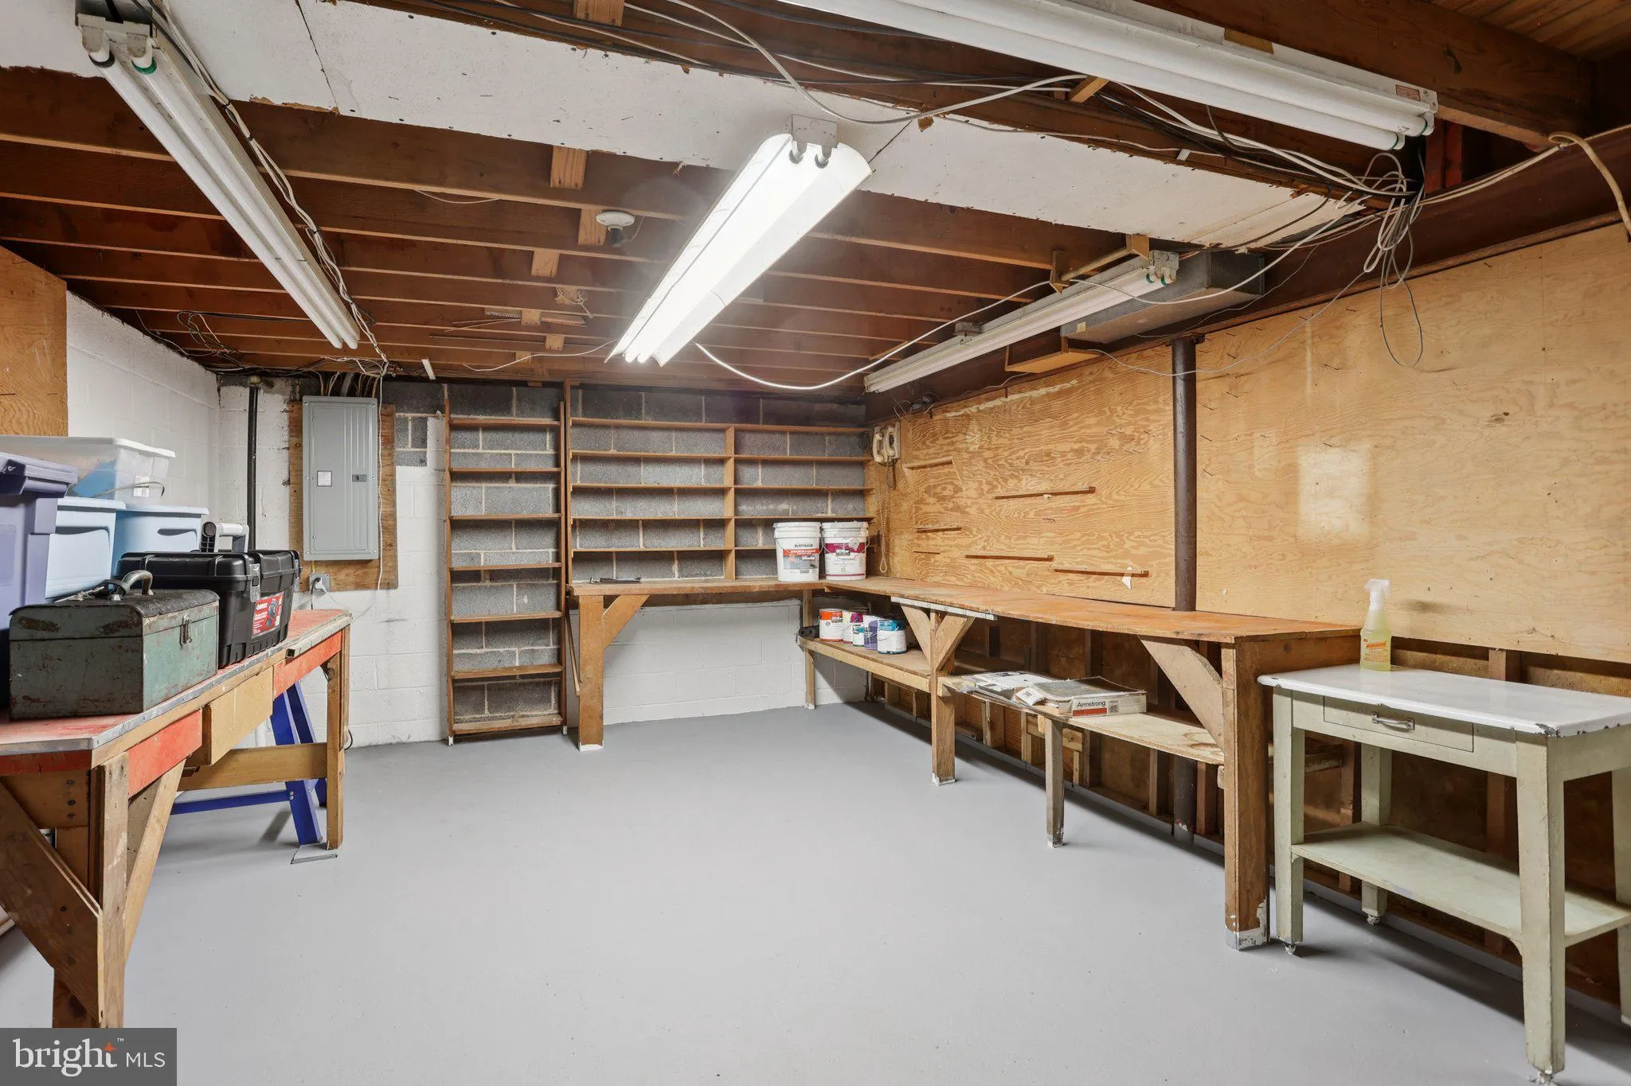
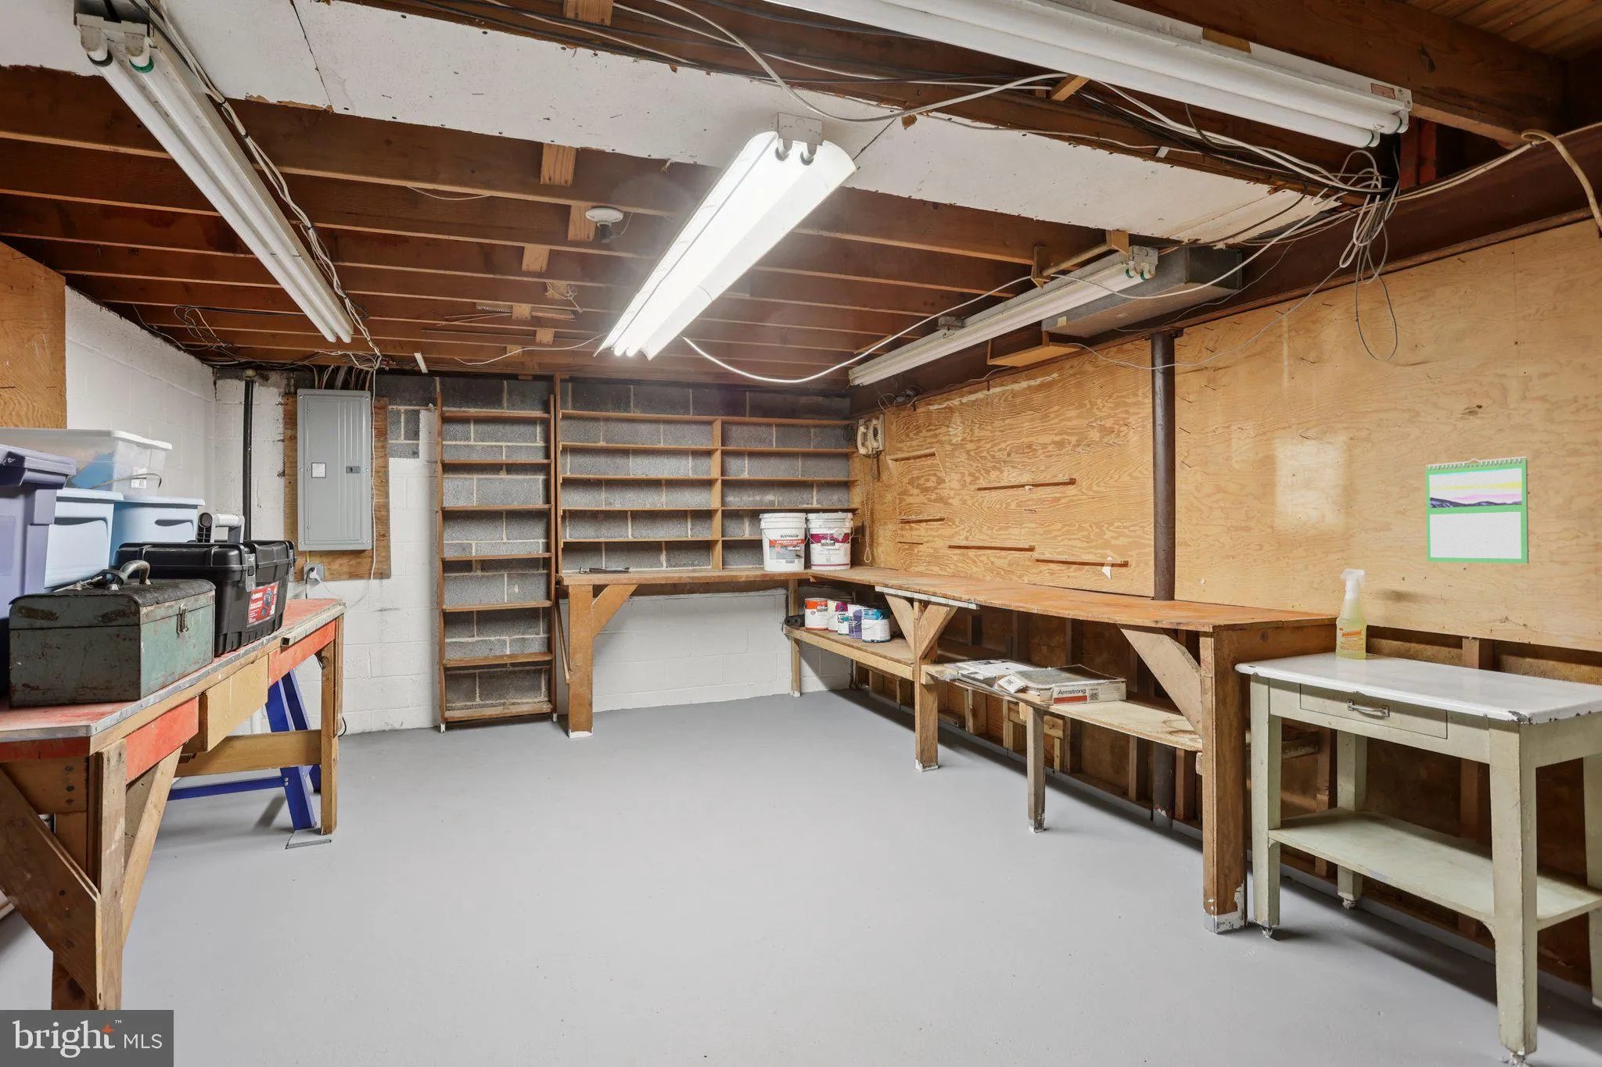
+ calendar [1426,456,1529,564]
